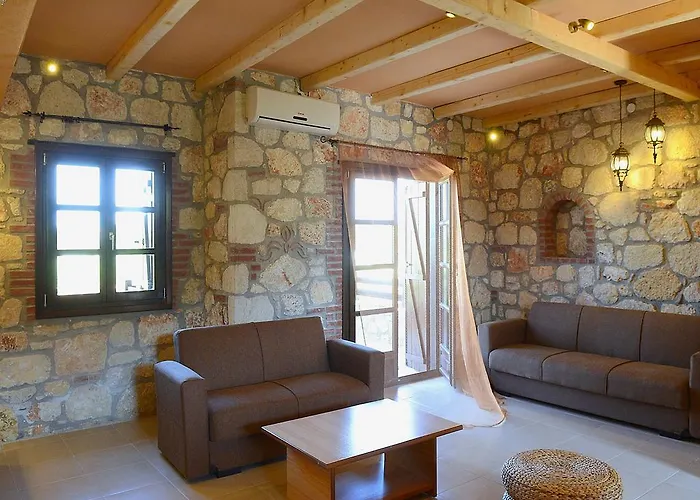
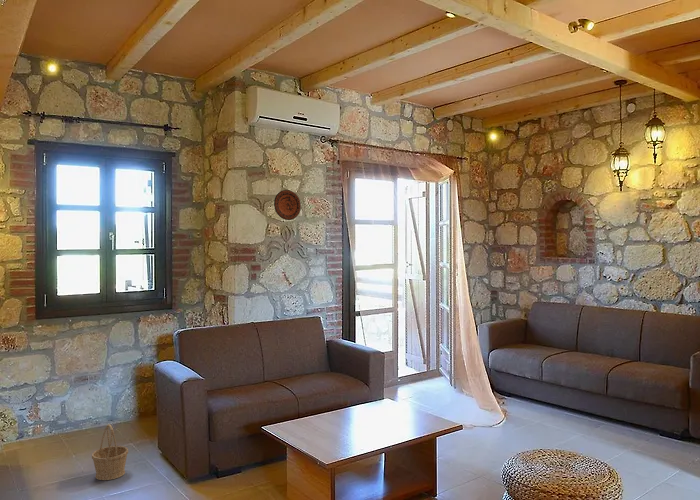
+ basket [91,423,129,481]
+ decorative plate [273,189,302,221]
